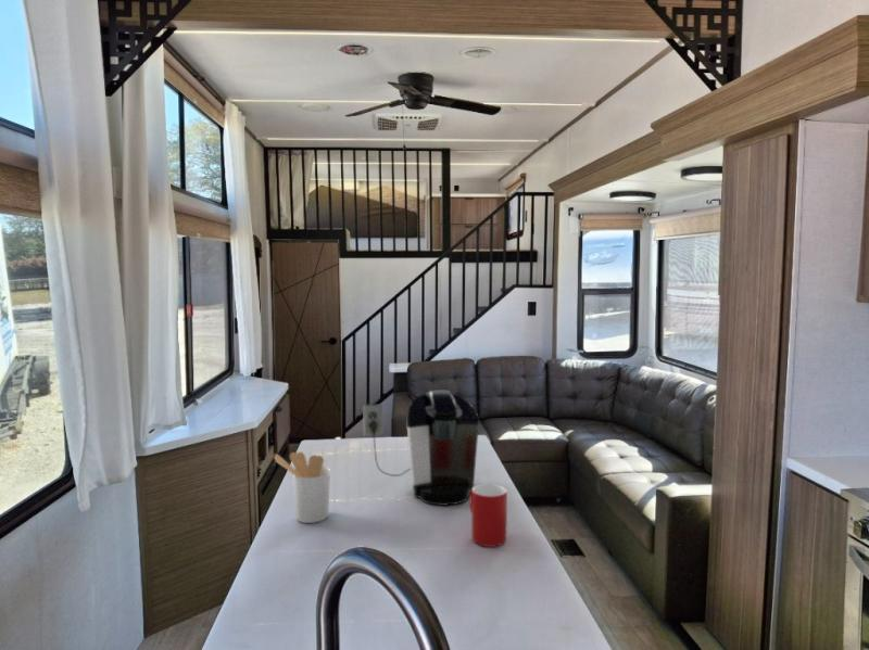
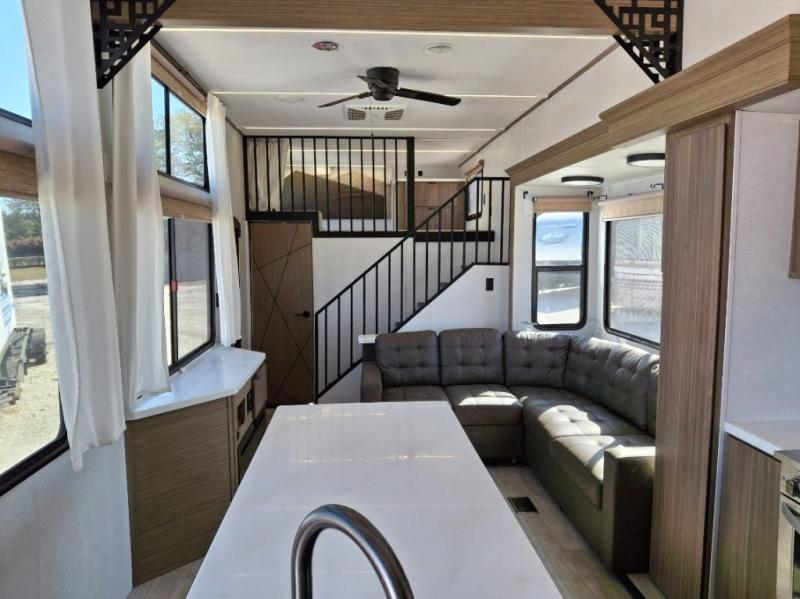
- utensil holder [273,450,331,524]
- cup [469,483,508,548]
- coffee maker [362,390,480,507]
